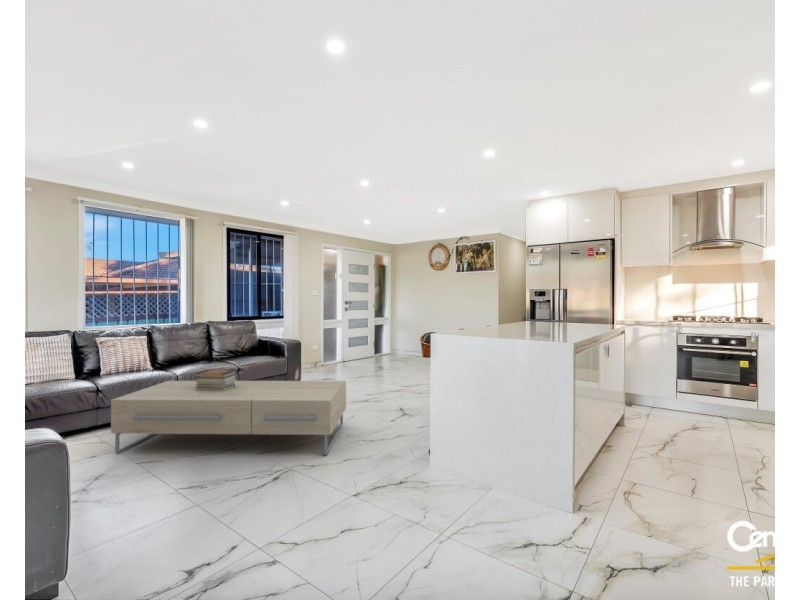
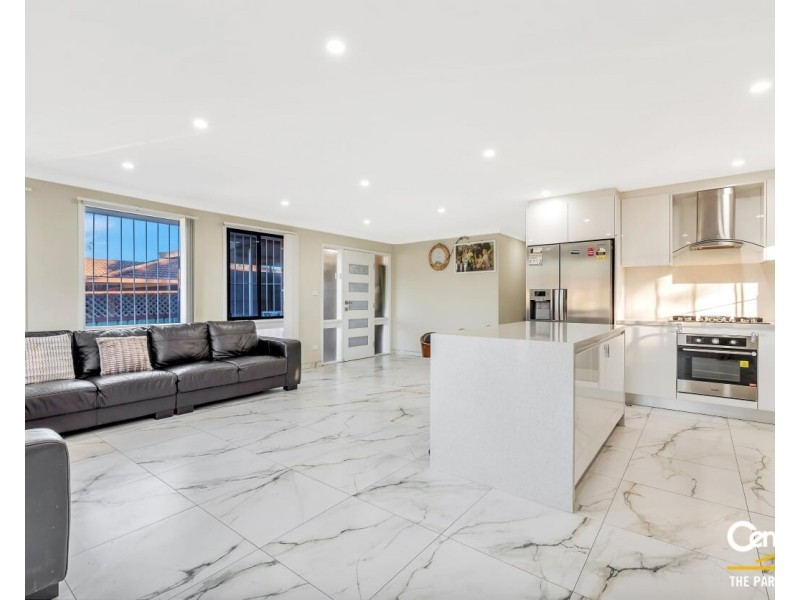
- coffee table [110,380,347,456]
- book stack [192,369,237,391]
